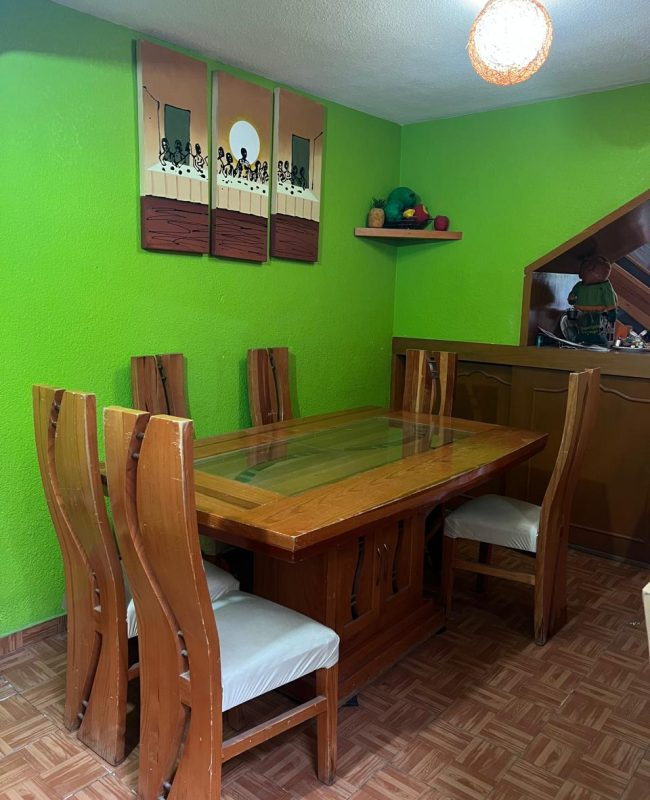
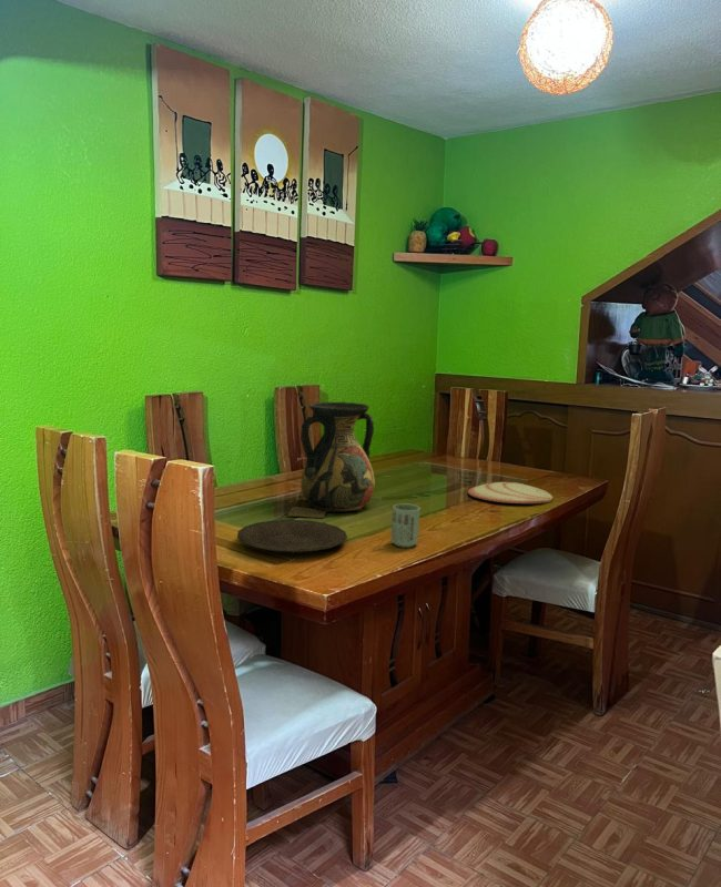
+ plate [467,481,554,504]
+ cup [390,502,420,549]
+ plate [236,519,348,555]
+ vase [286,401,376,519]
